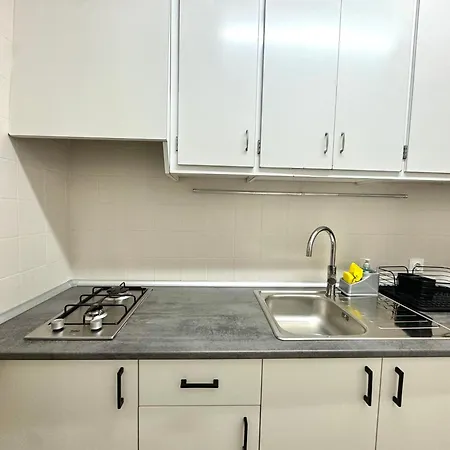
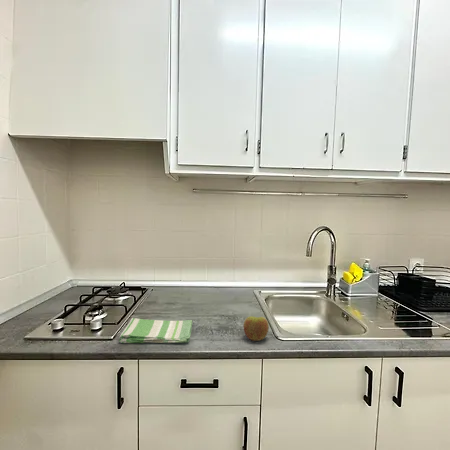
+ dish towel [118,317,193,344]
+ apple [243,315,270,342]
